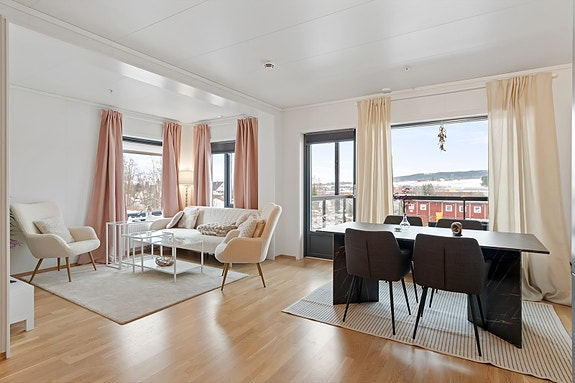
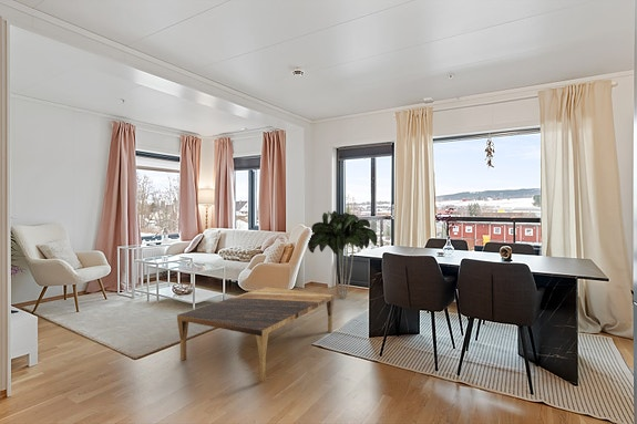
+ coffee table [176,286,336,382]
+ indoor plant [307,210,379,300]
